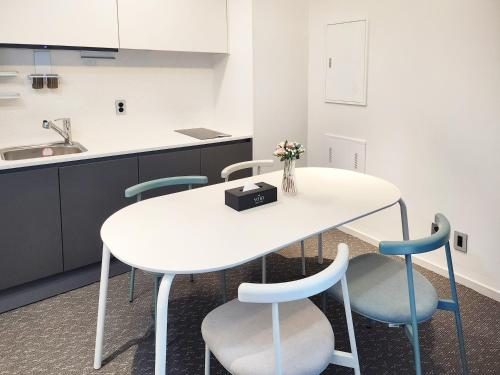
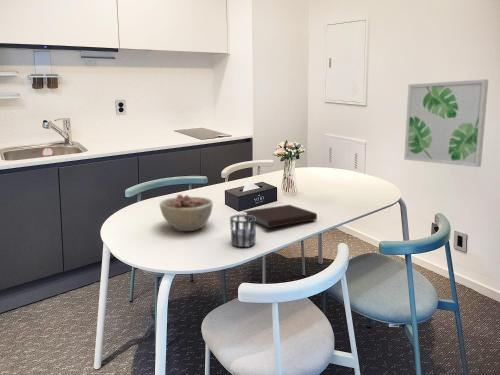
+ notebook [242,204,318,229]
+ wall art [403,78,489,168]
+ cup [229,213,257,248]
+ bowl [159,193,214,232]
